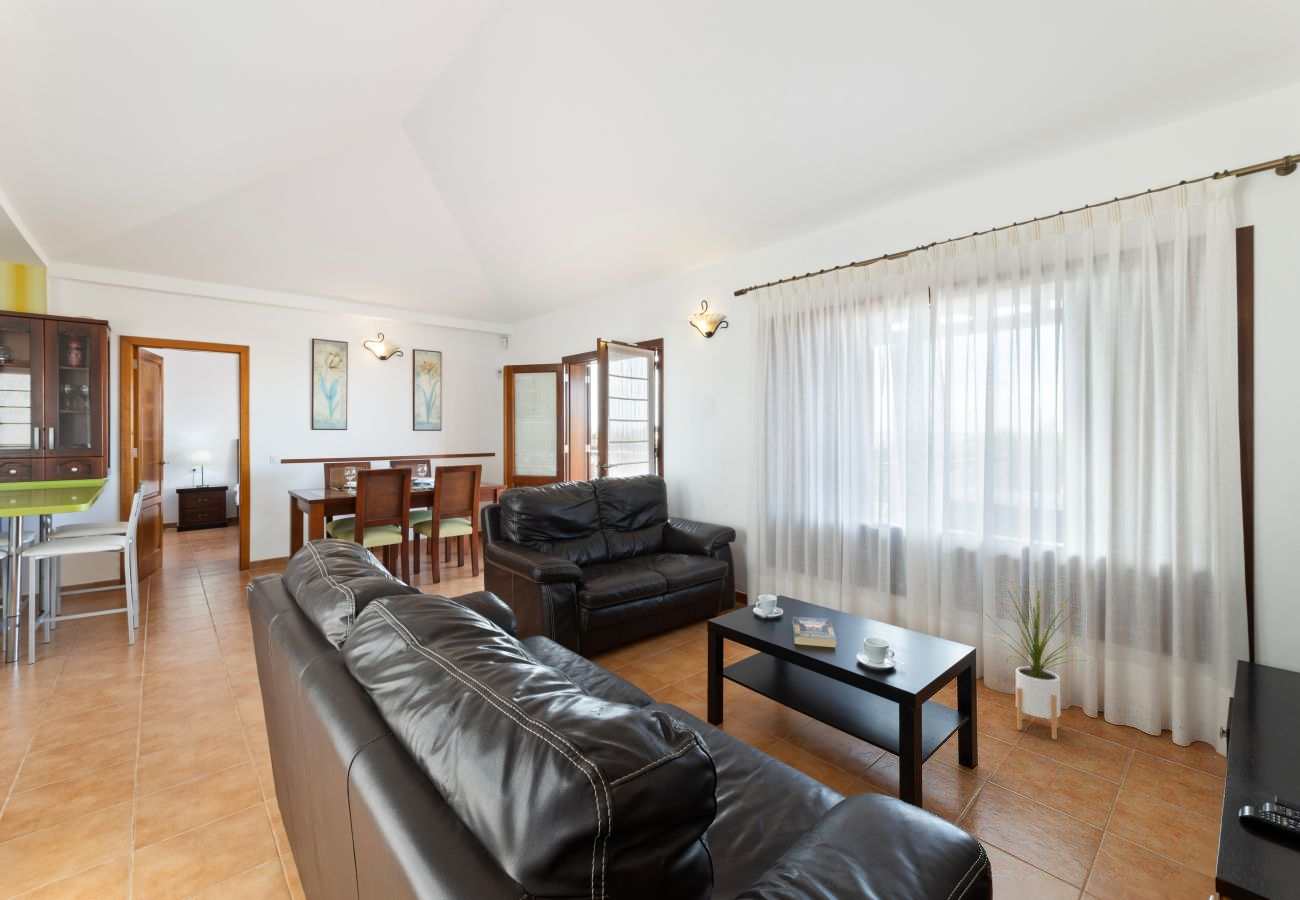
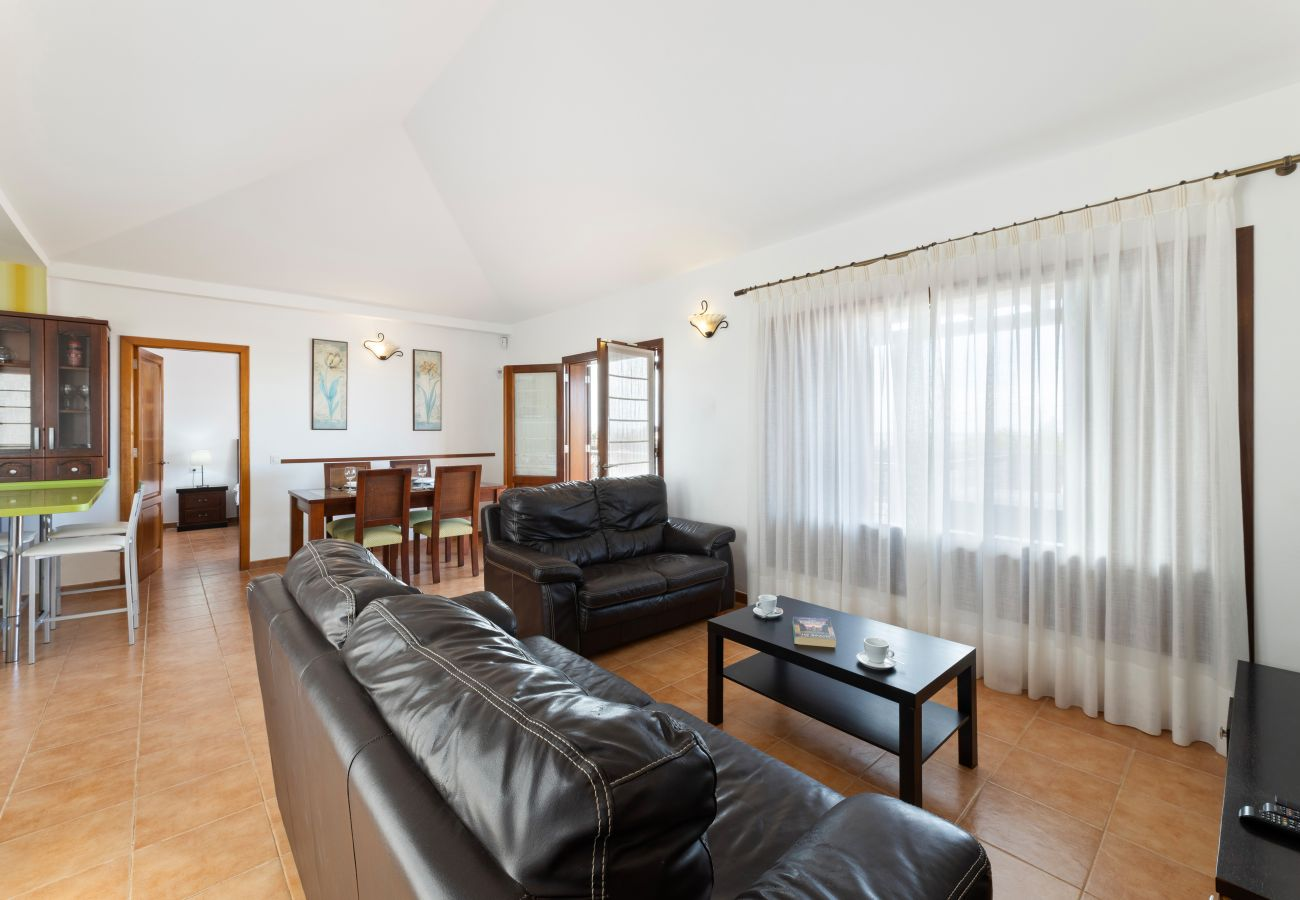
- house plant [984,581,1089,741]
